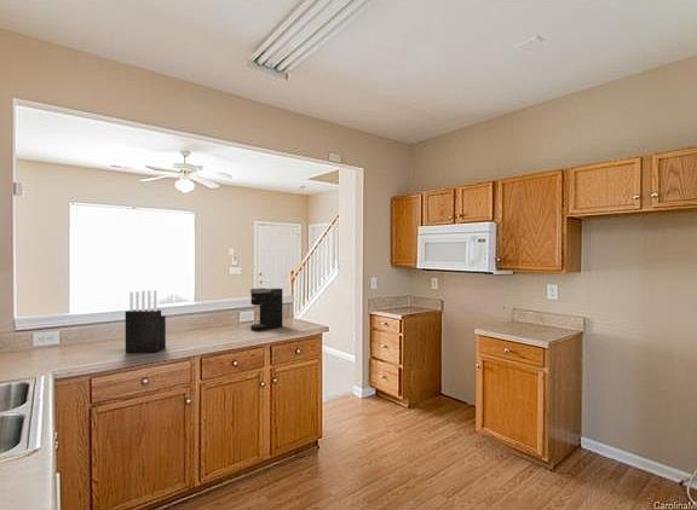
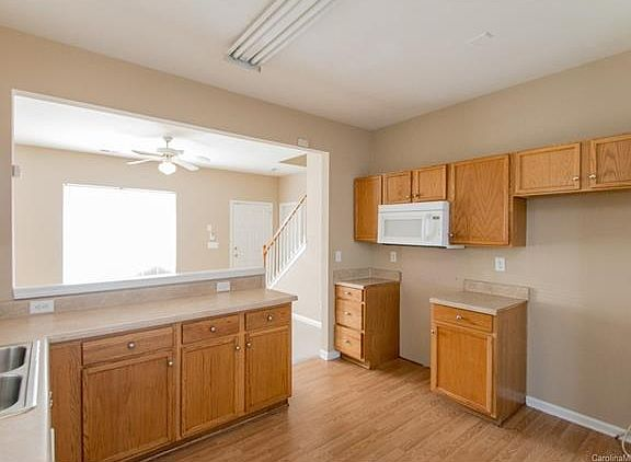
- coffee maker [249,286,283,332]
- knife block [125,289,167,354]
